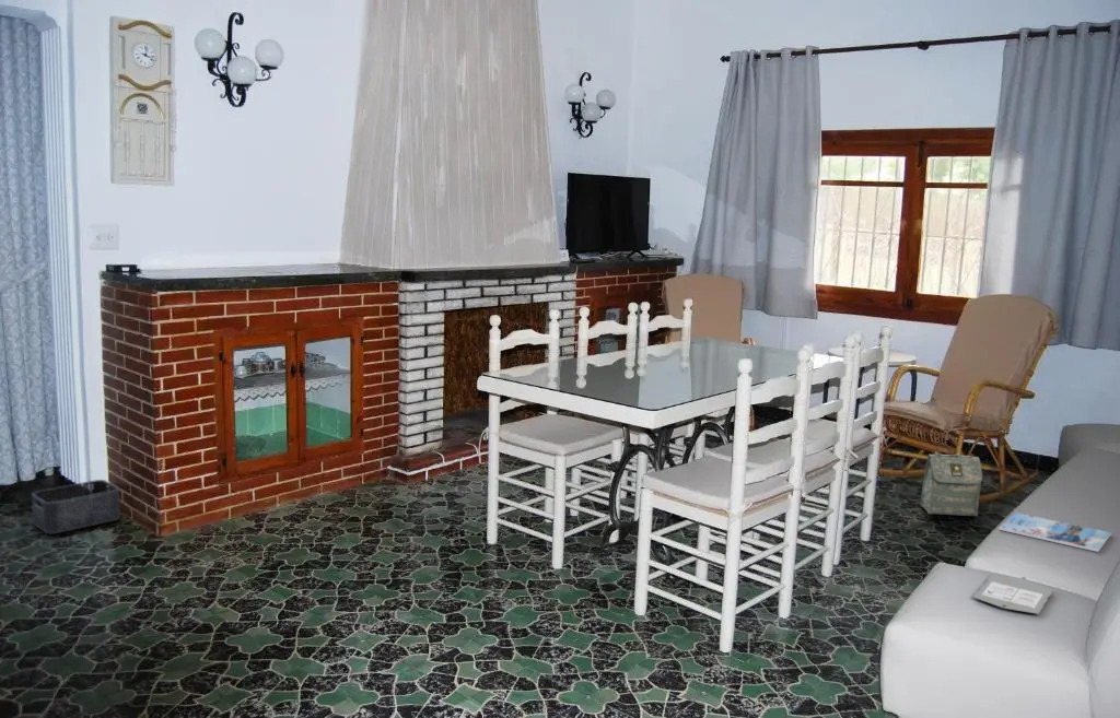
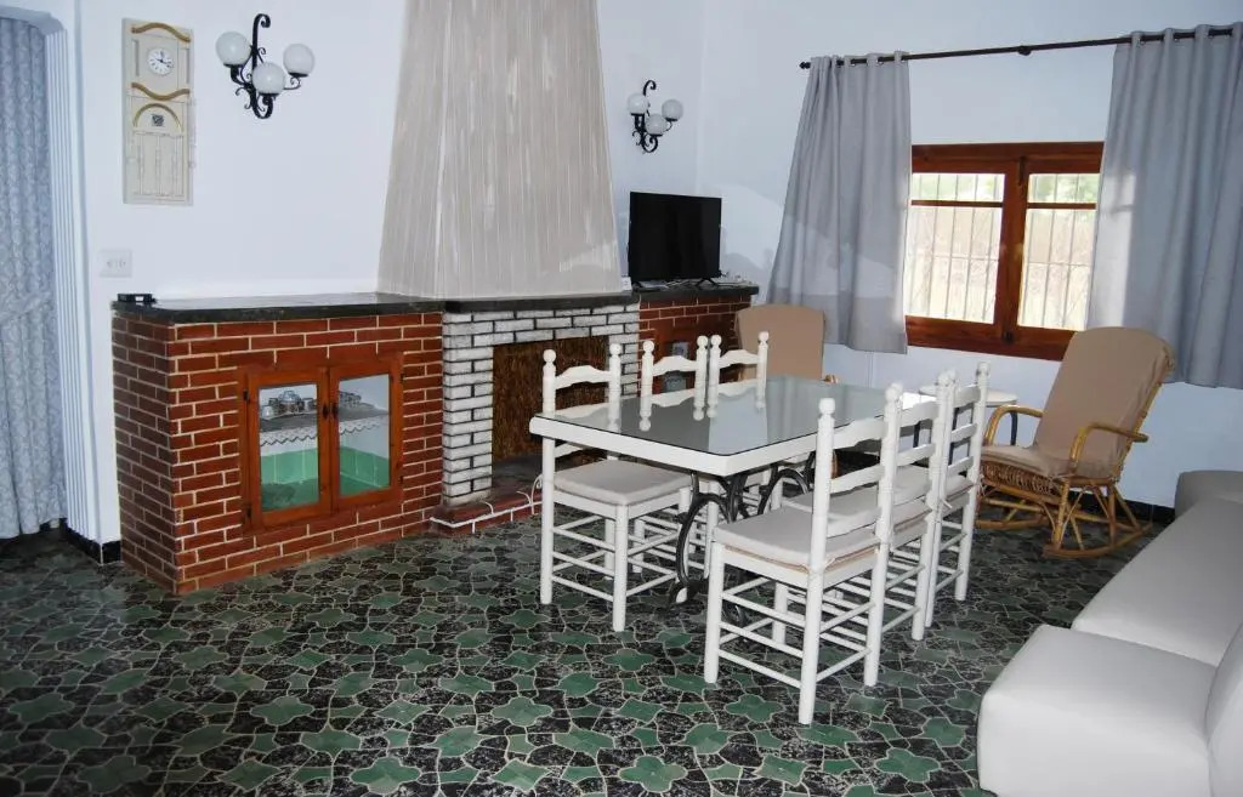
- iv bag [972,574,1054,615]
- magazine [998,511,1112,553]
- bag [920,451,983,517]
- storage bin [31,479,121,534]
